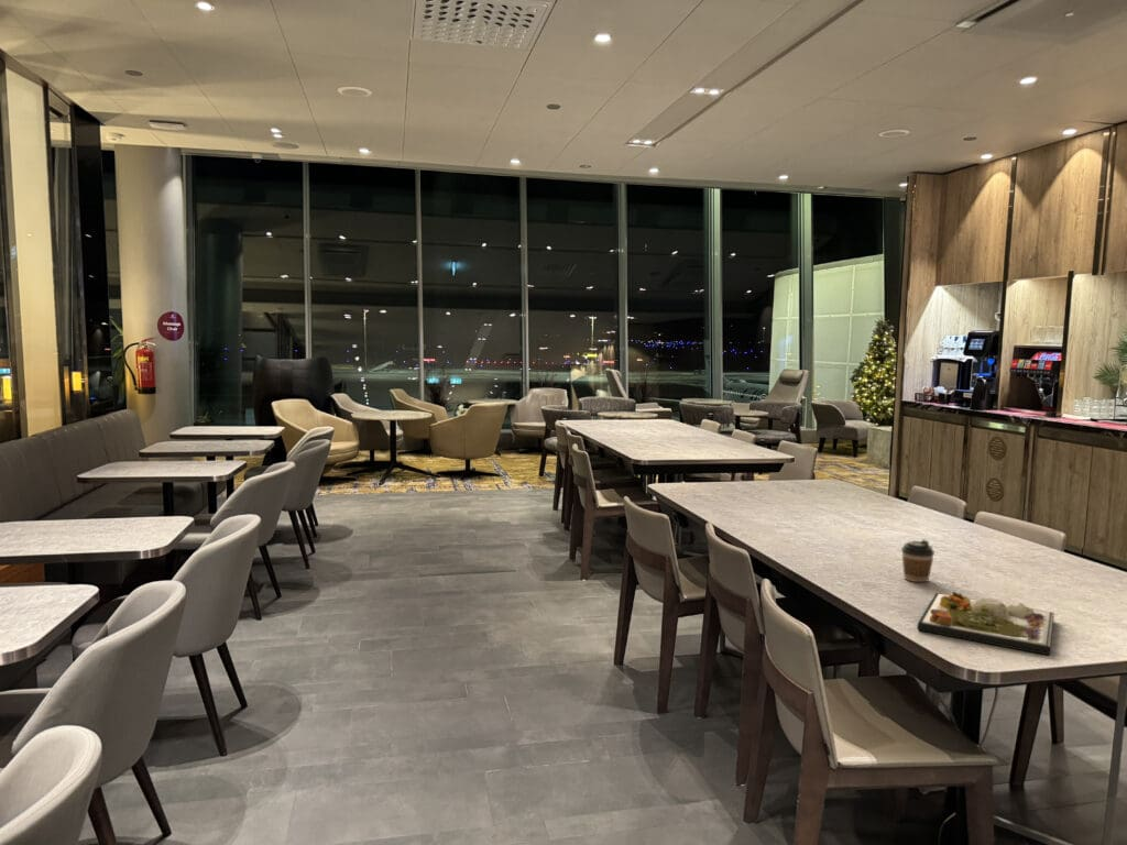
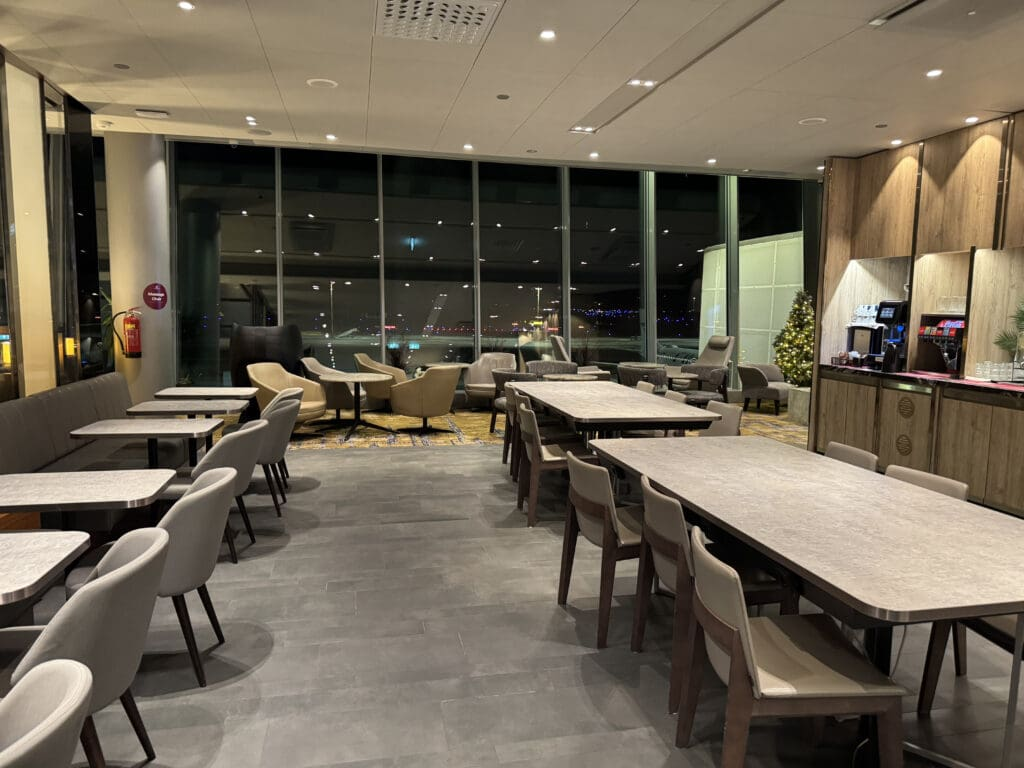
- coffee cup [900,538,935,583]
- dinner plate [917,591,1055,656]
